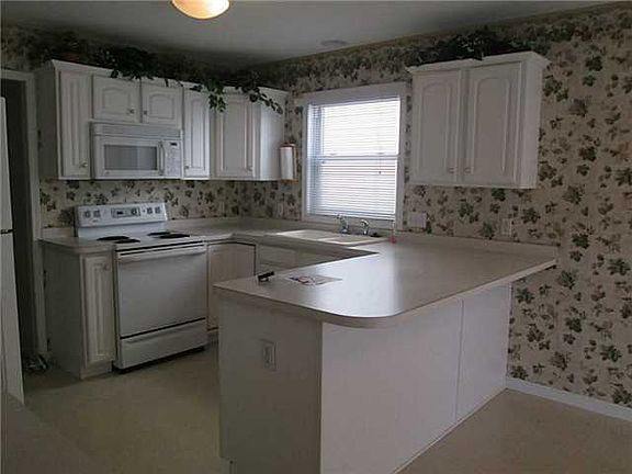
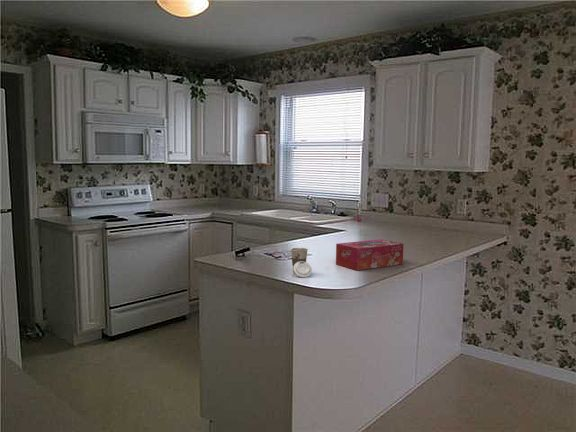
+ tissue box [335,238,405,271]
+ cup [289,247,313,278]
